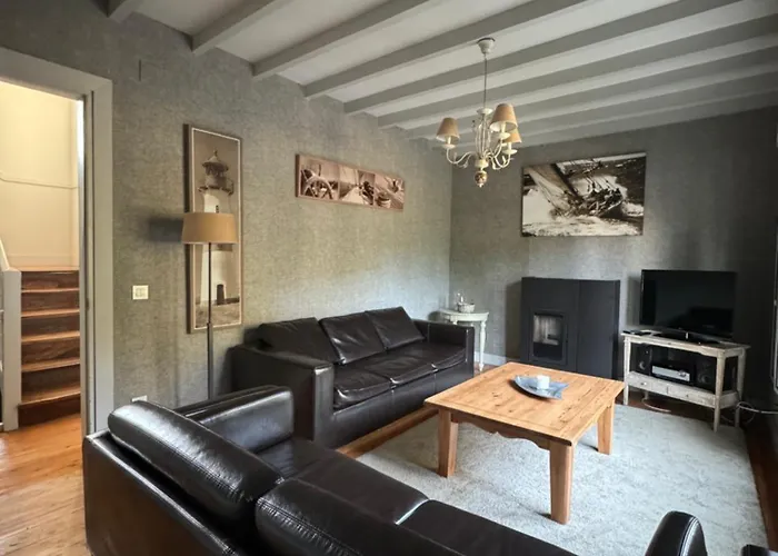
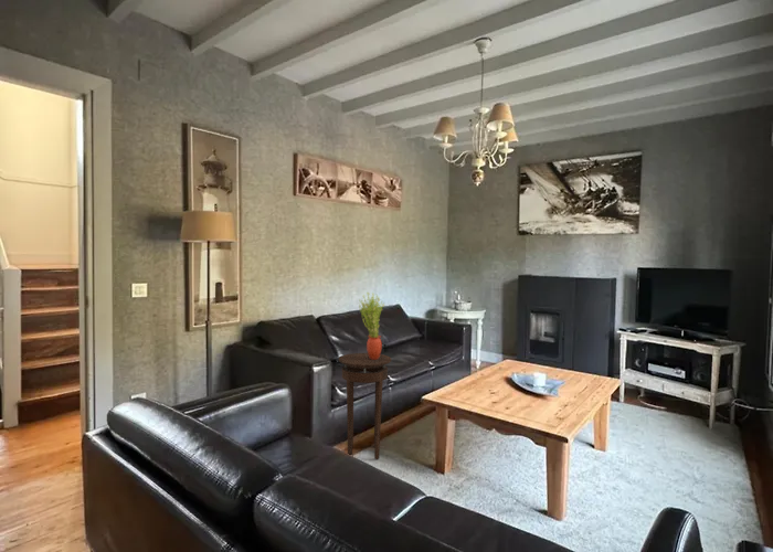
+ potted plant [358,291,385,359]
+ stool [338,352,392,460]
